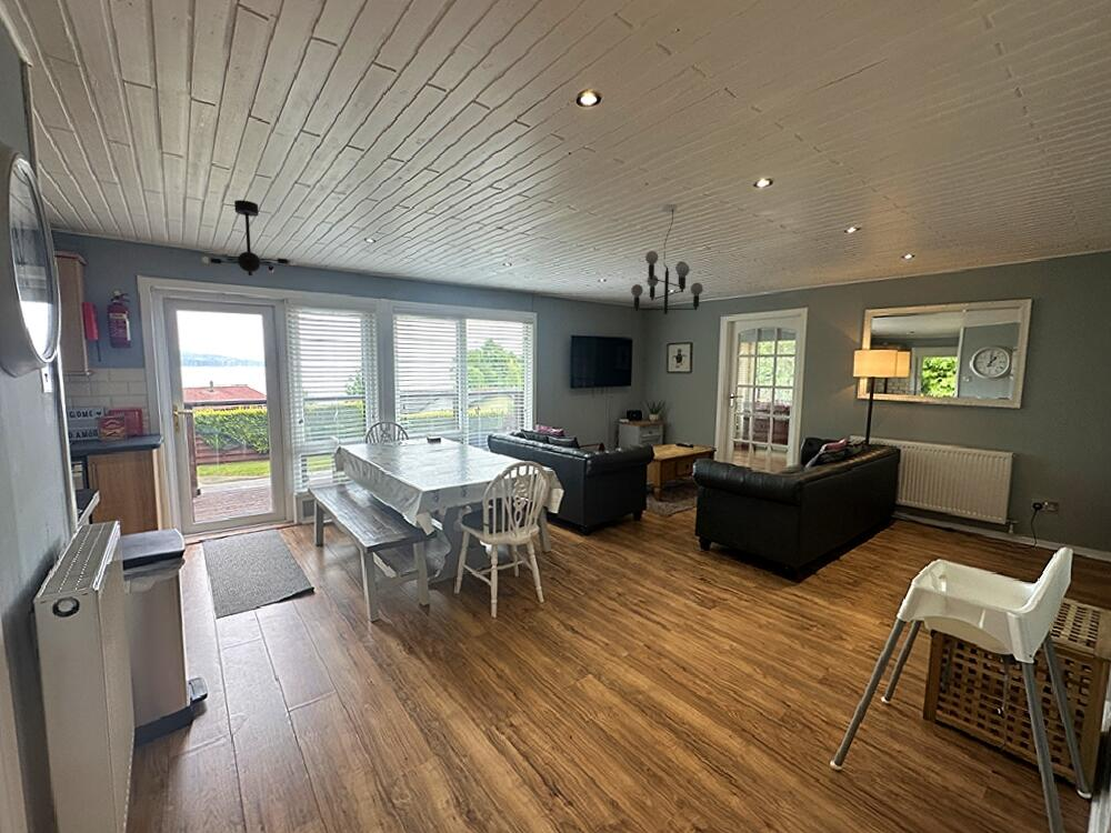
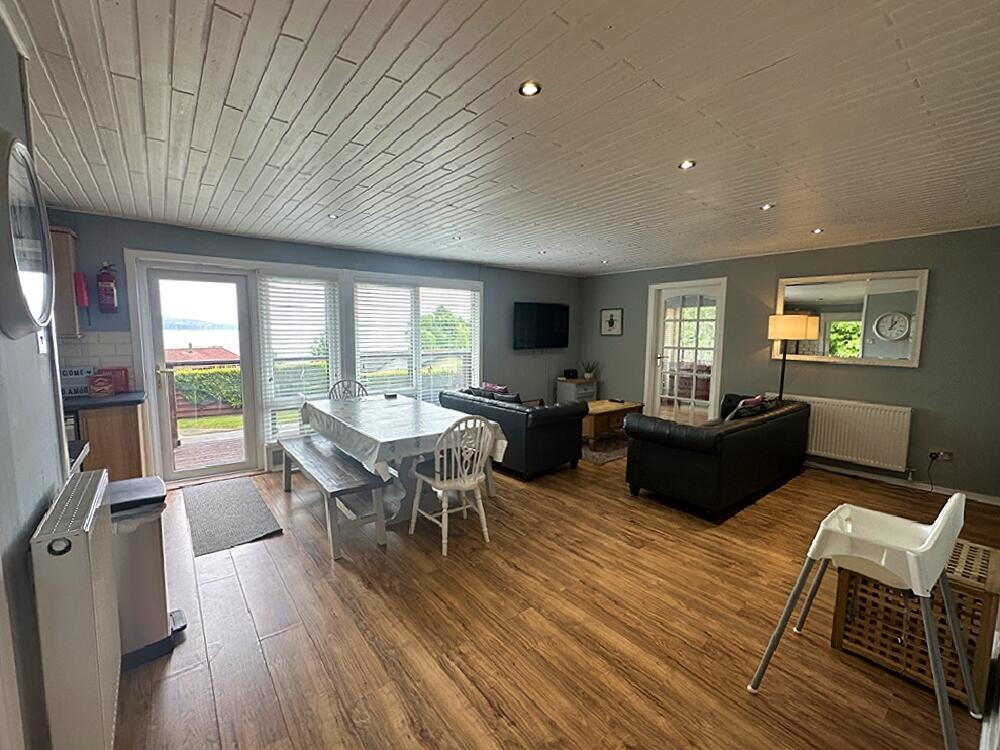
- chandelier [630,203,704,315]
- ceiling light fixture [201,199,297,277]
